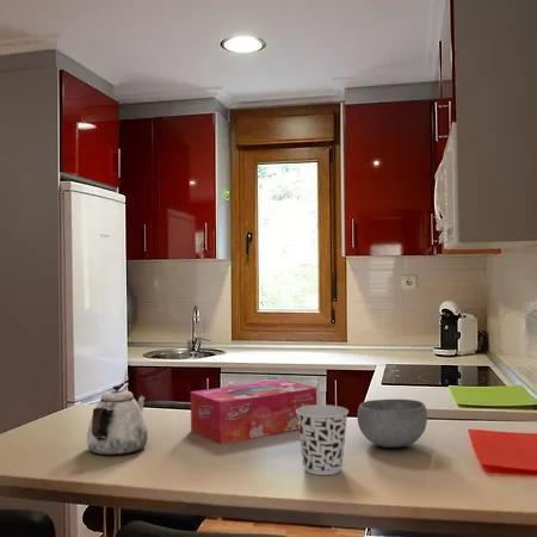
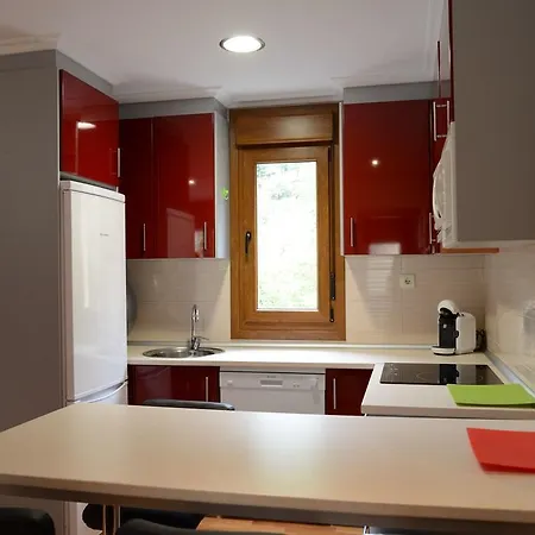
- teapot [86,384,149,457]
- tissue box [190,378,317,445]
- cup [296,403,350,476]
- bowl [357,399,428,449]
